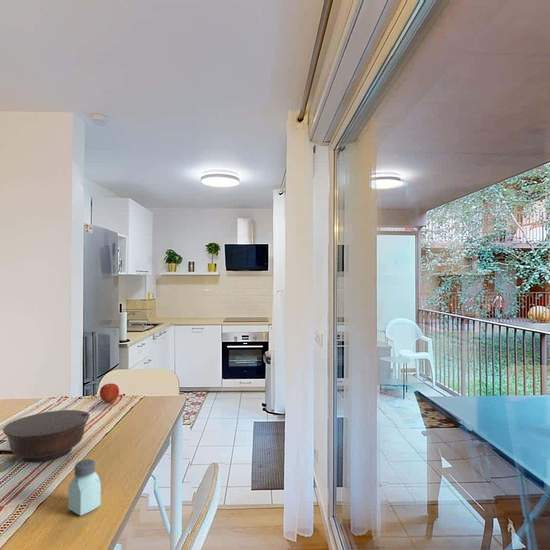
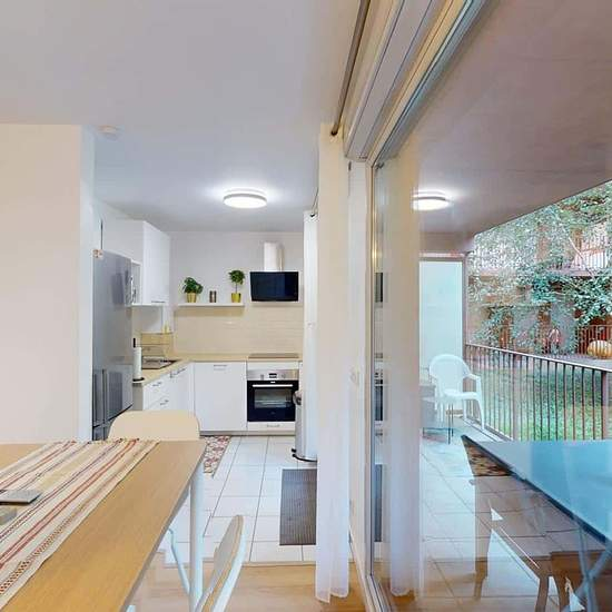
- saltshaker [67,458,102,517]
- bowl [2,409,90,463]
- apple [99,382,120,403]
